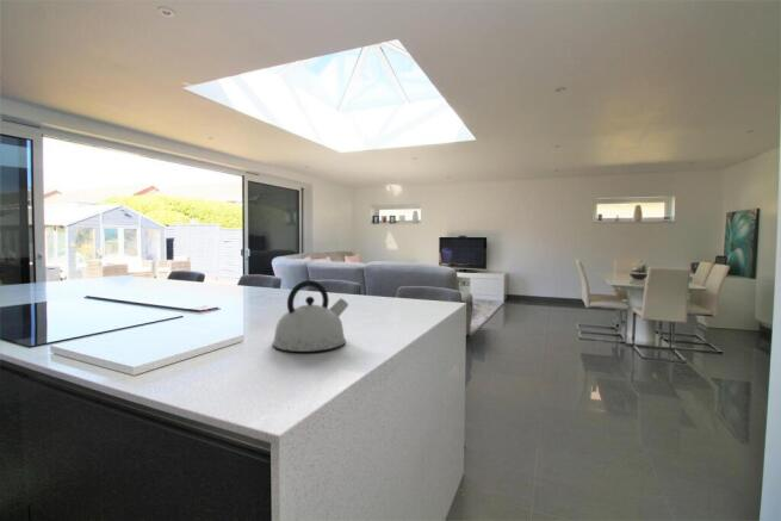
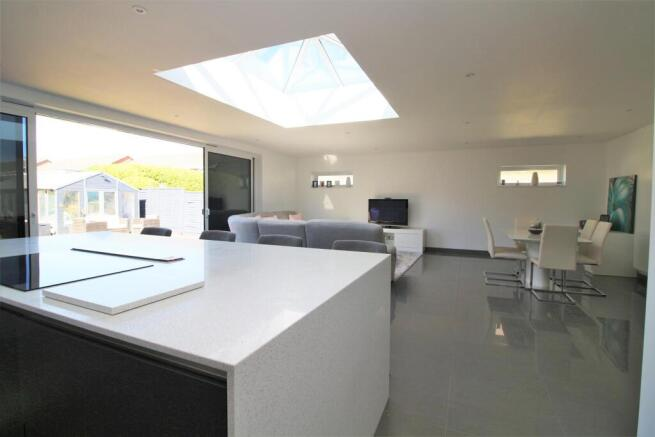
- kettle [272,279,349,353]
